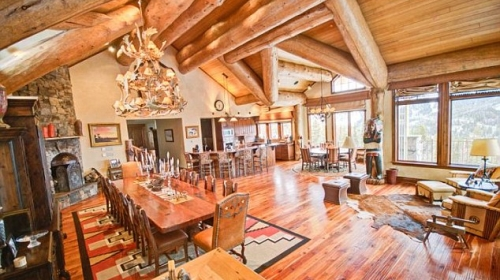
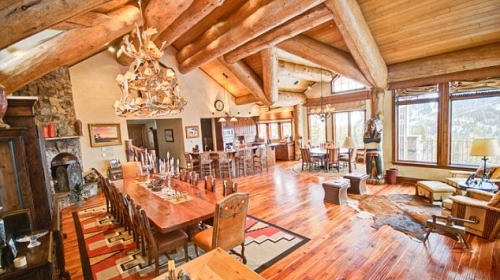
+ indoor plant [64,181,89,209]
